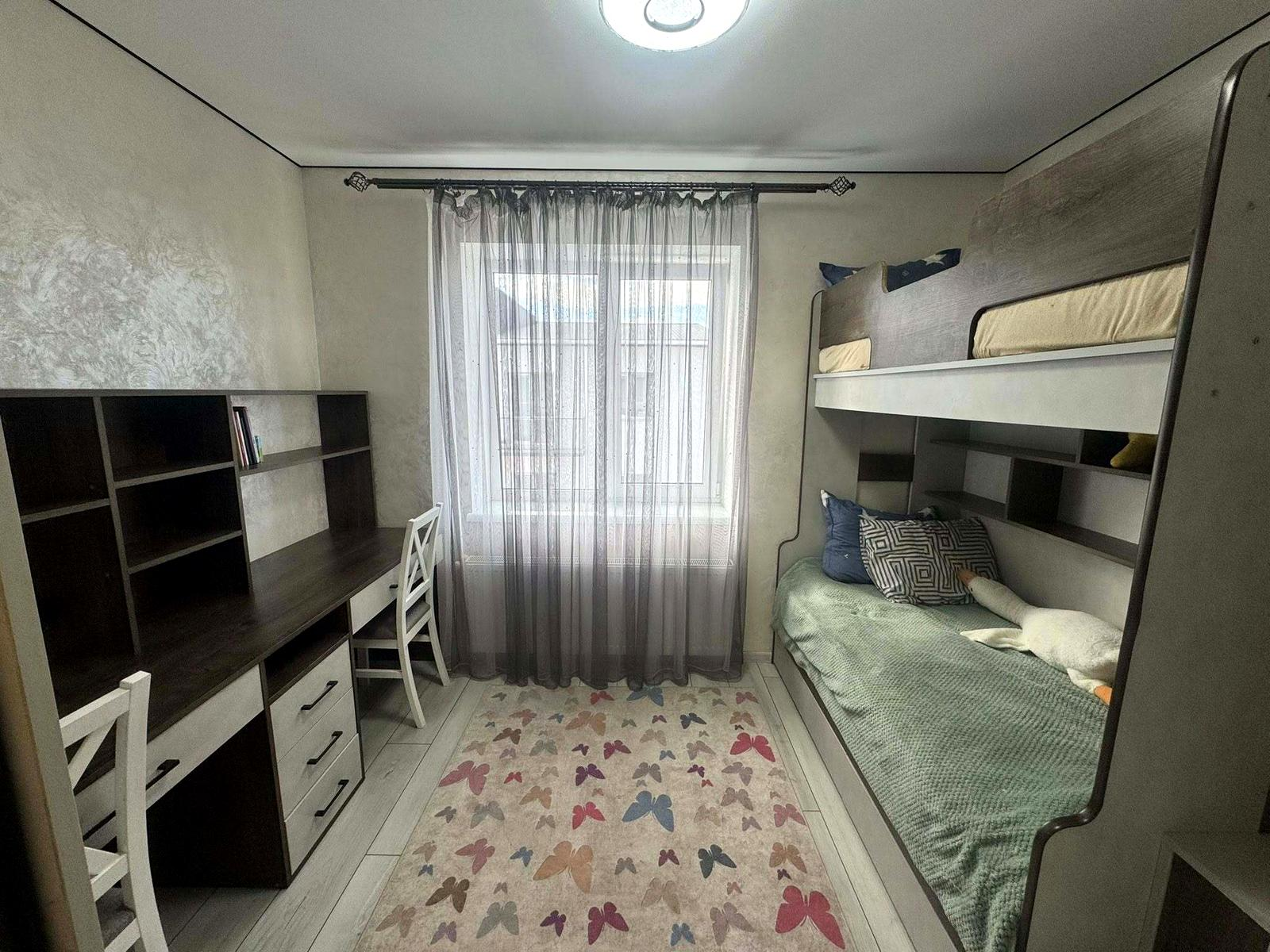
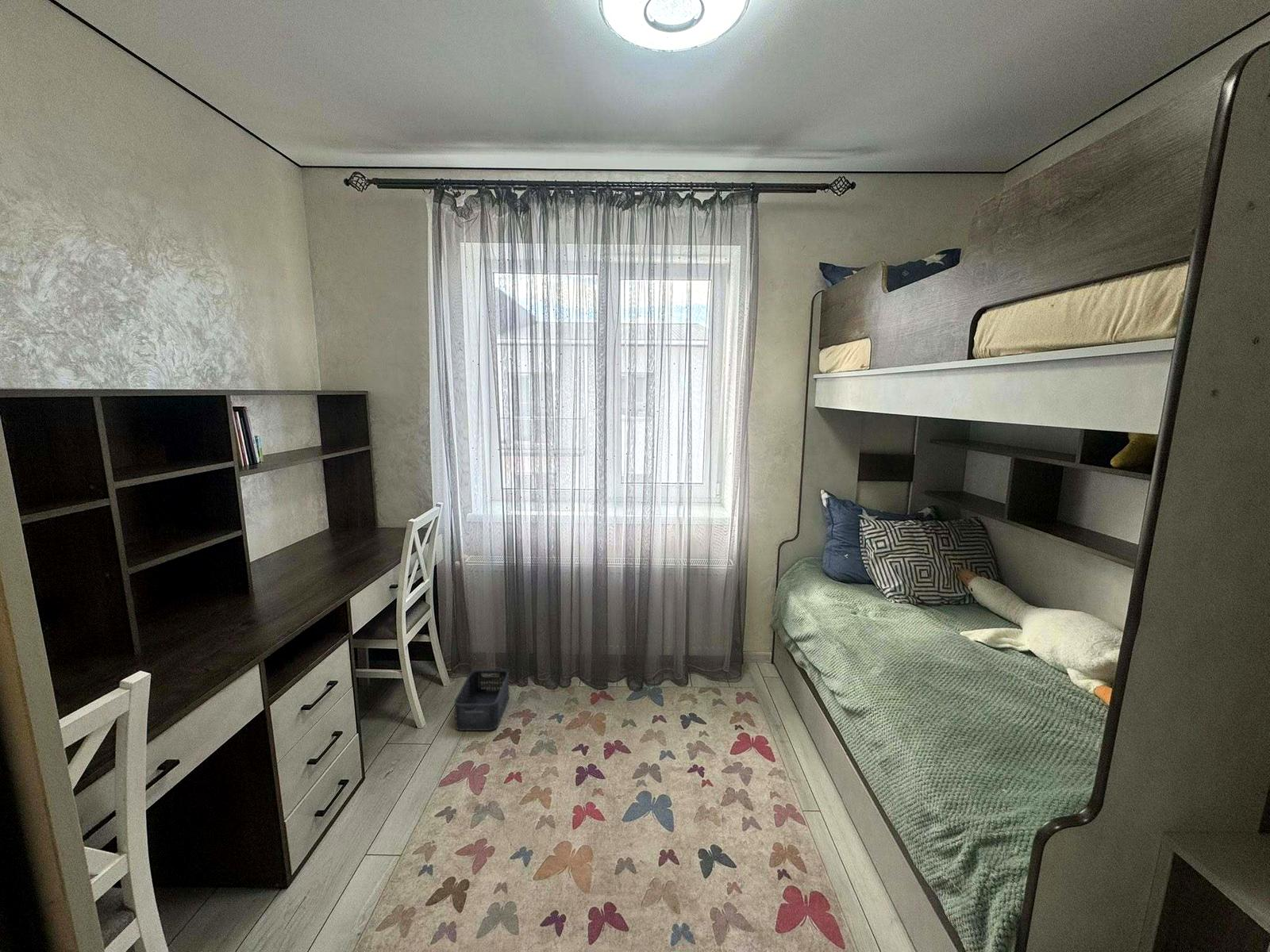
+ storage bin [453,669,510,731]
